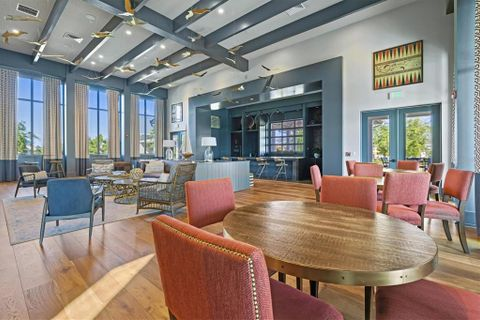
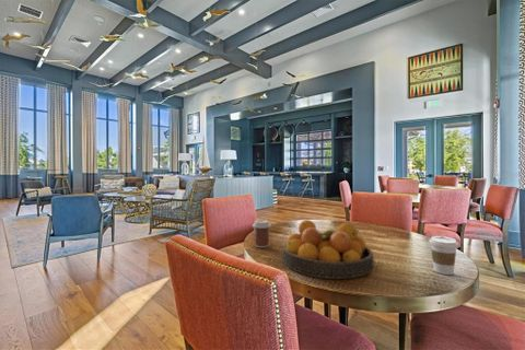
+ fruit bowl [282,219,375,280]
+ coffee cup [252,219,272,248]
+ coffee cup [428,235,459,276]
